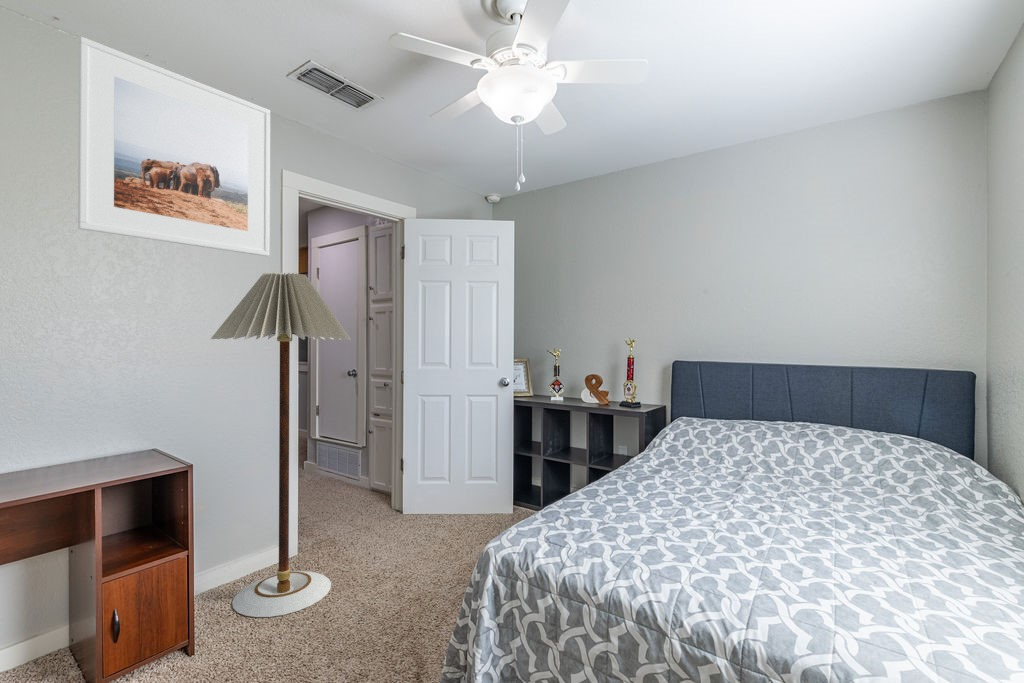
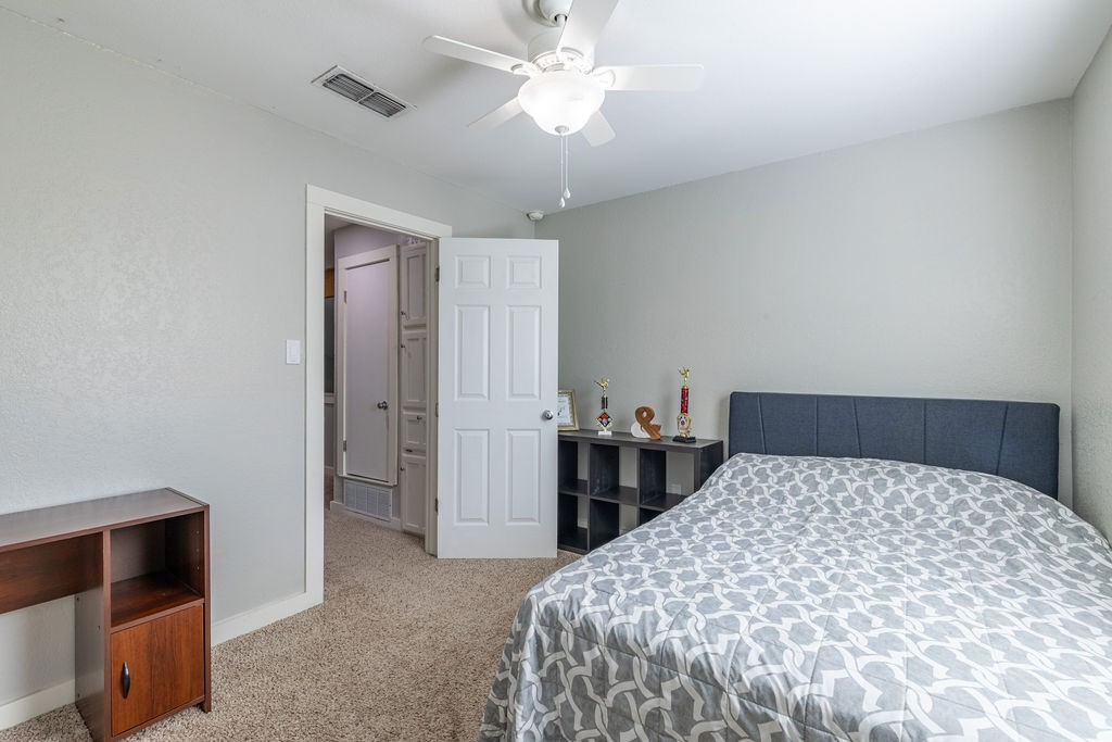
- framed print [77,36,271,257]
- floor lamp [210,271,352,618]
